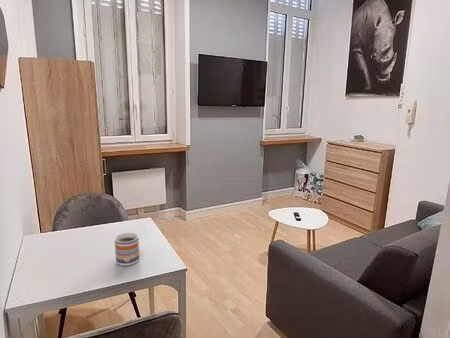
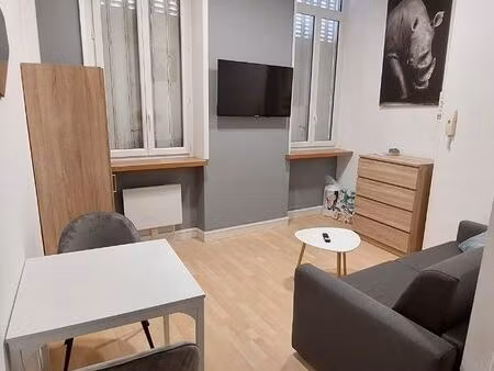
- mug [114,231,140,267]
